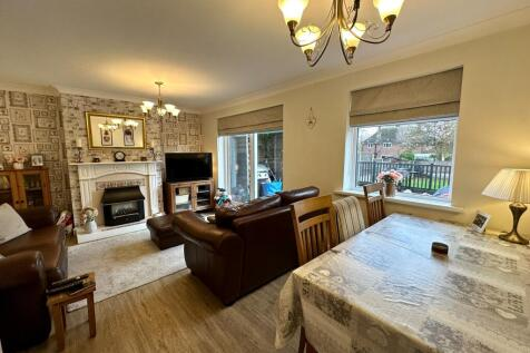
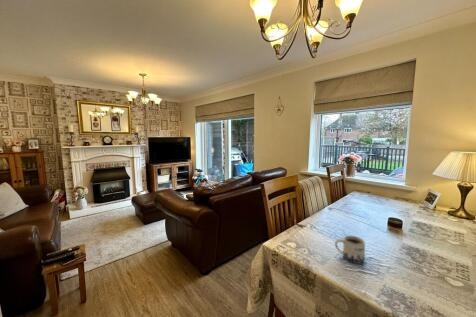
+ mug [334,235,366,265]
